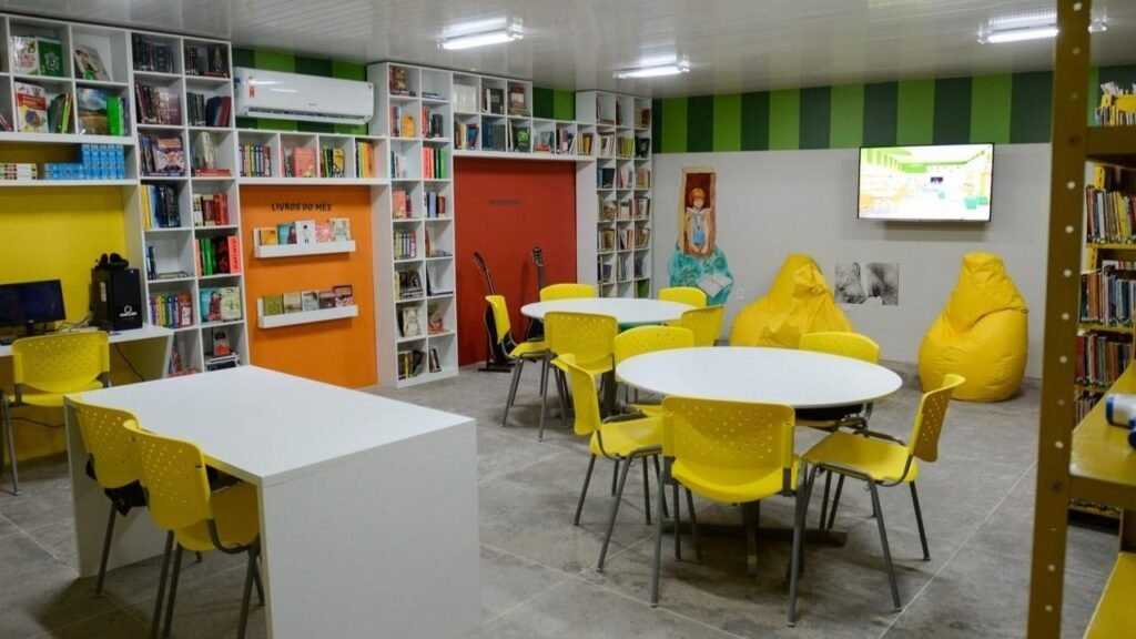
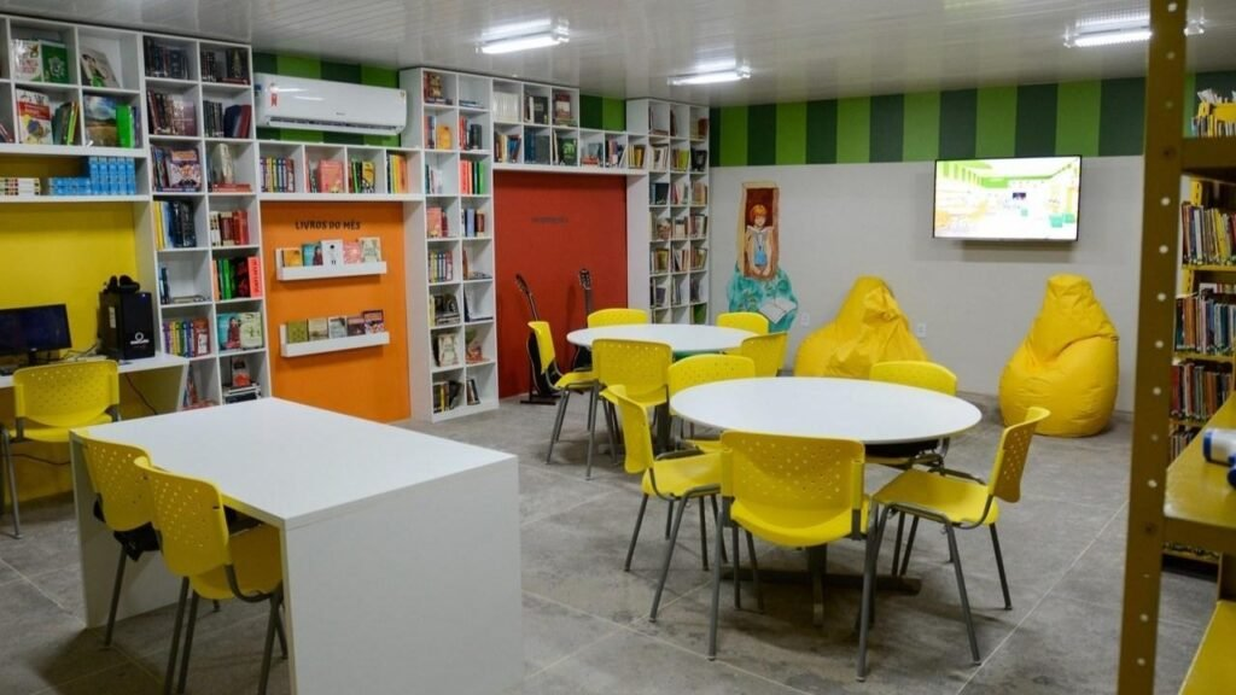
- wall art [833,261,901,307]
